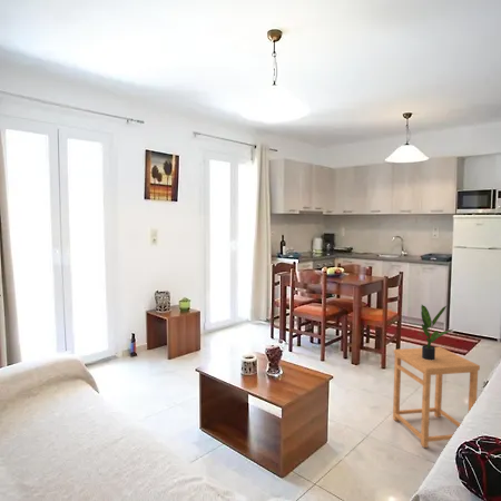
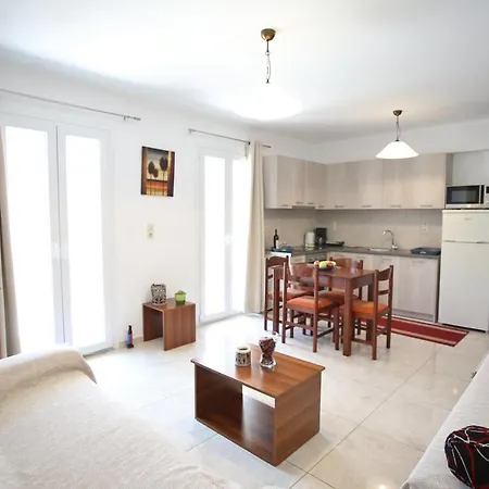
- potted plant [419,304,453,361]
- side table [392,346,481,449]
